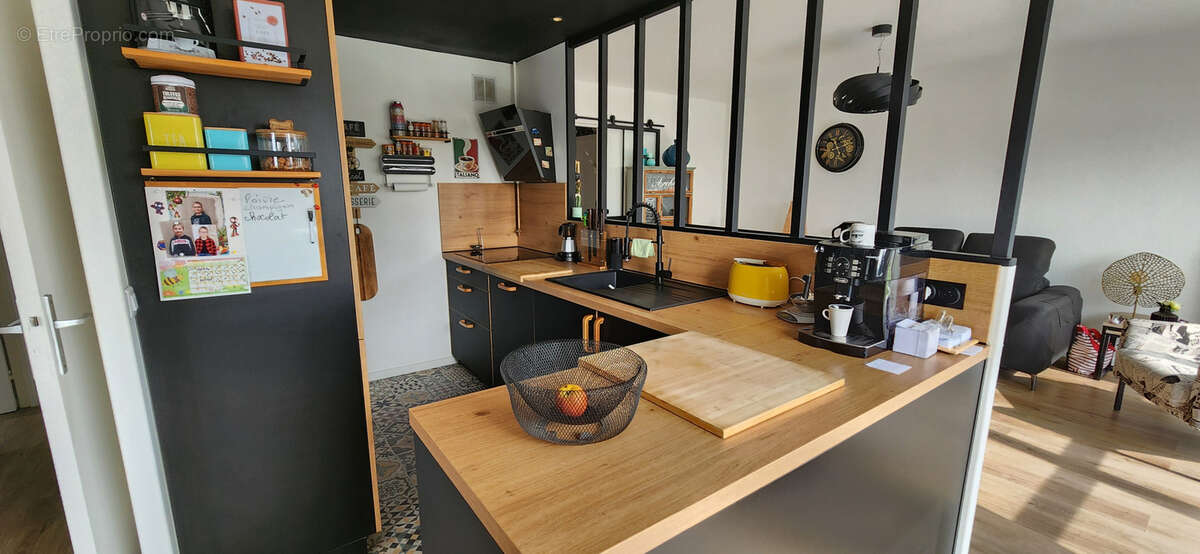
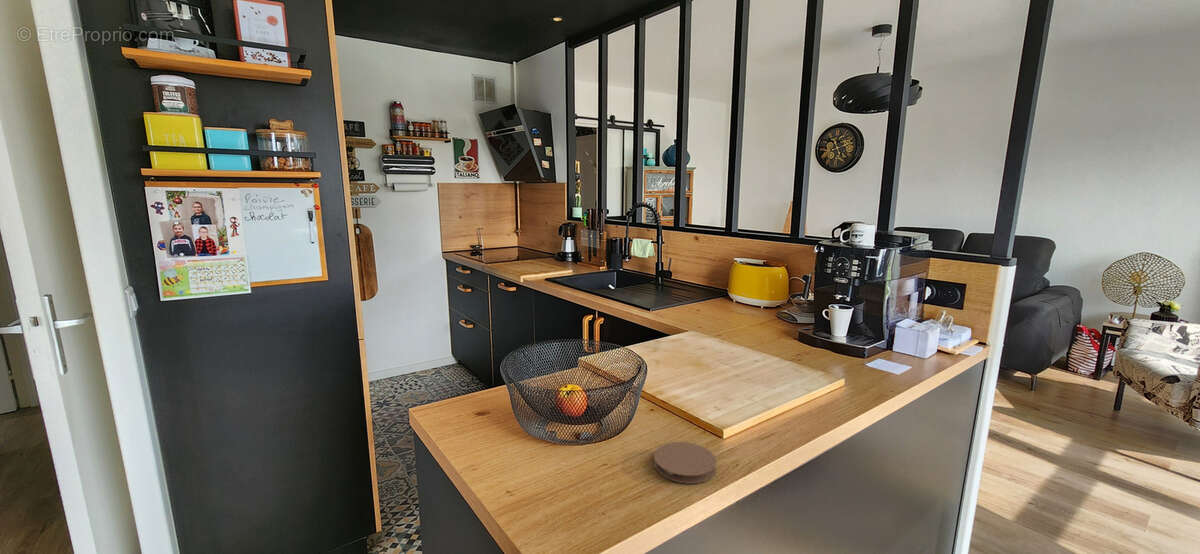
+ coaster [653,441,717,485]
